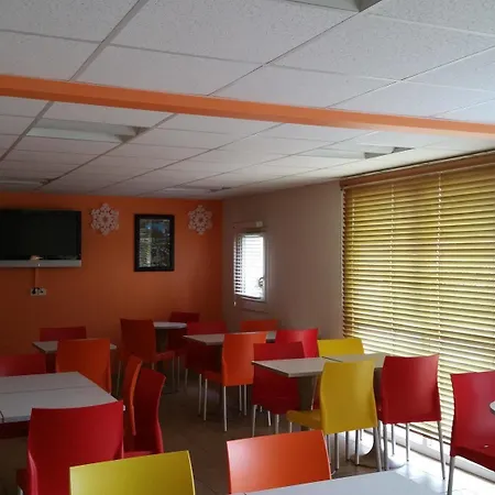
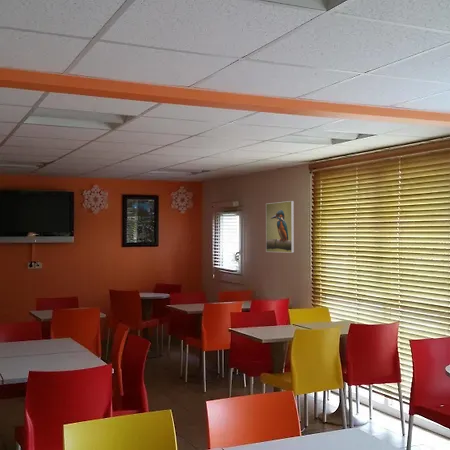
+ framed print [265,200,295,254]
